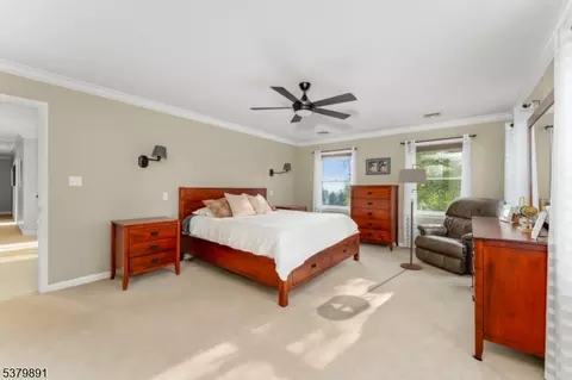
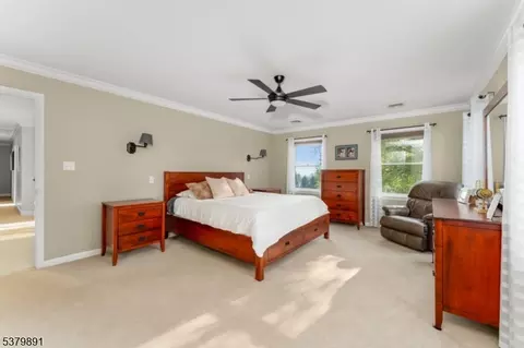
- floor lamp [397,163,429,270]
